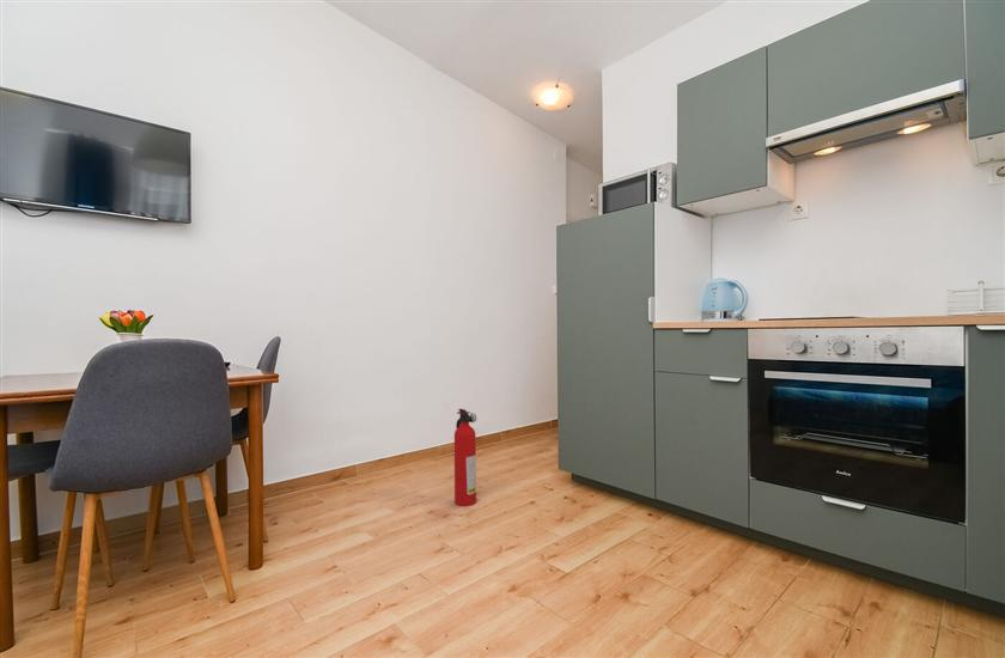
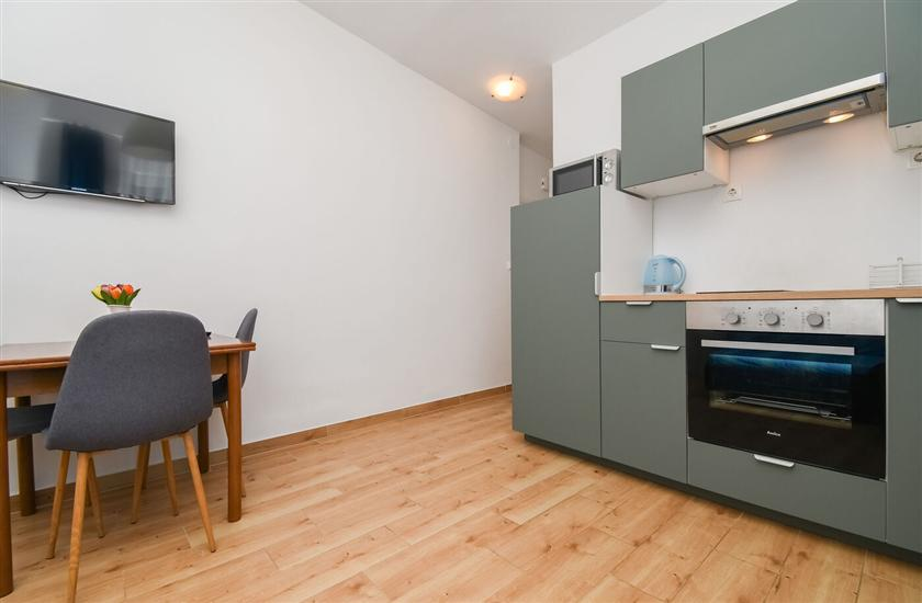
- fire extinguisher [453,408,477,507]
